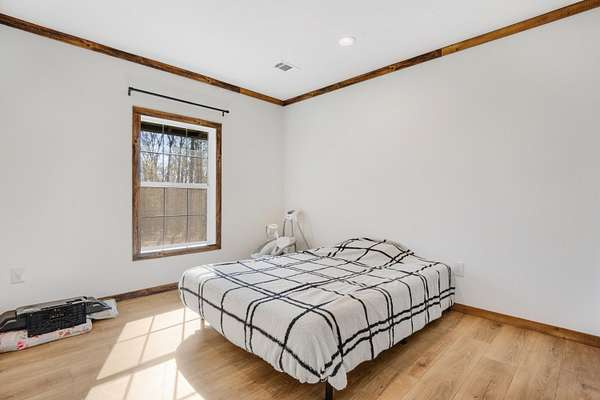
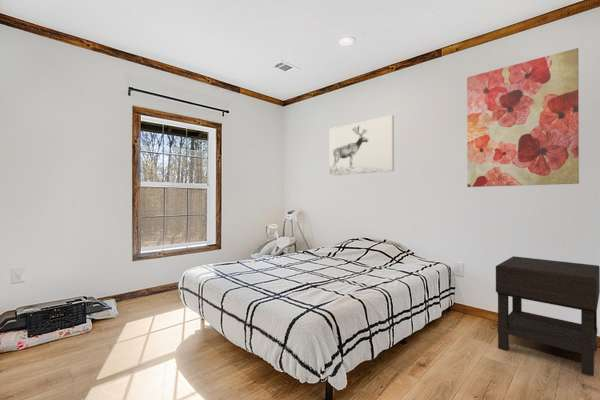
+ wall art [466,47,580,188]
+ nightstand [495,255,600,377]
+ wall art [328,114,395,177]
